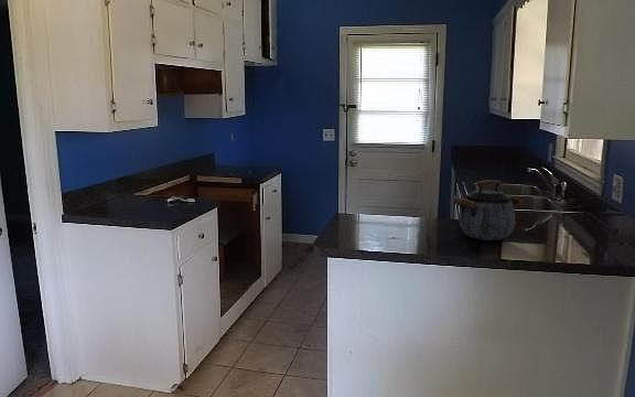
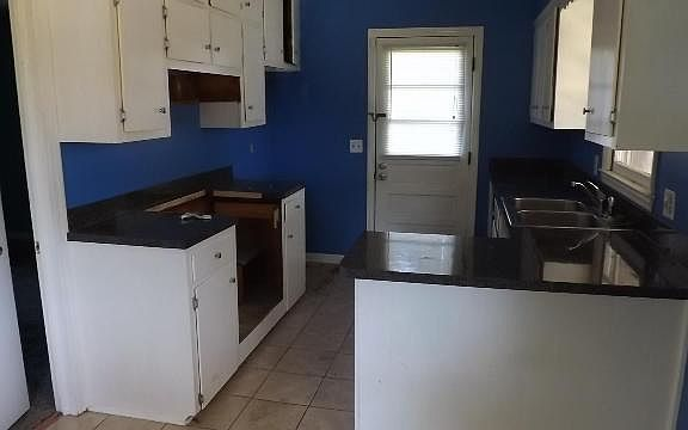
- kettle [452,179,524,242]
